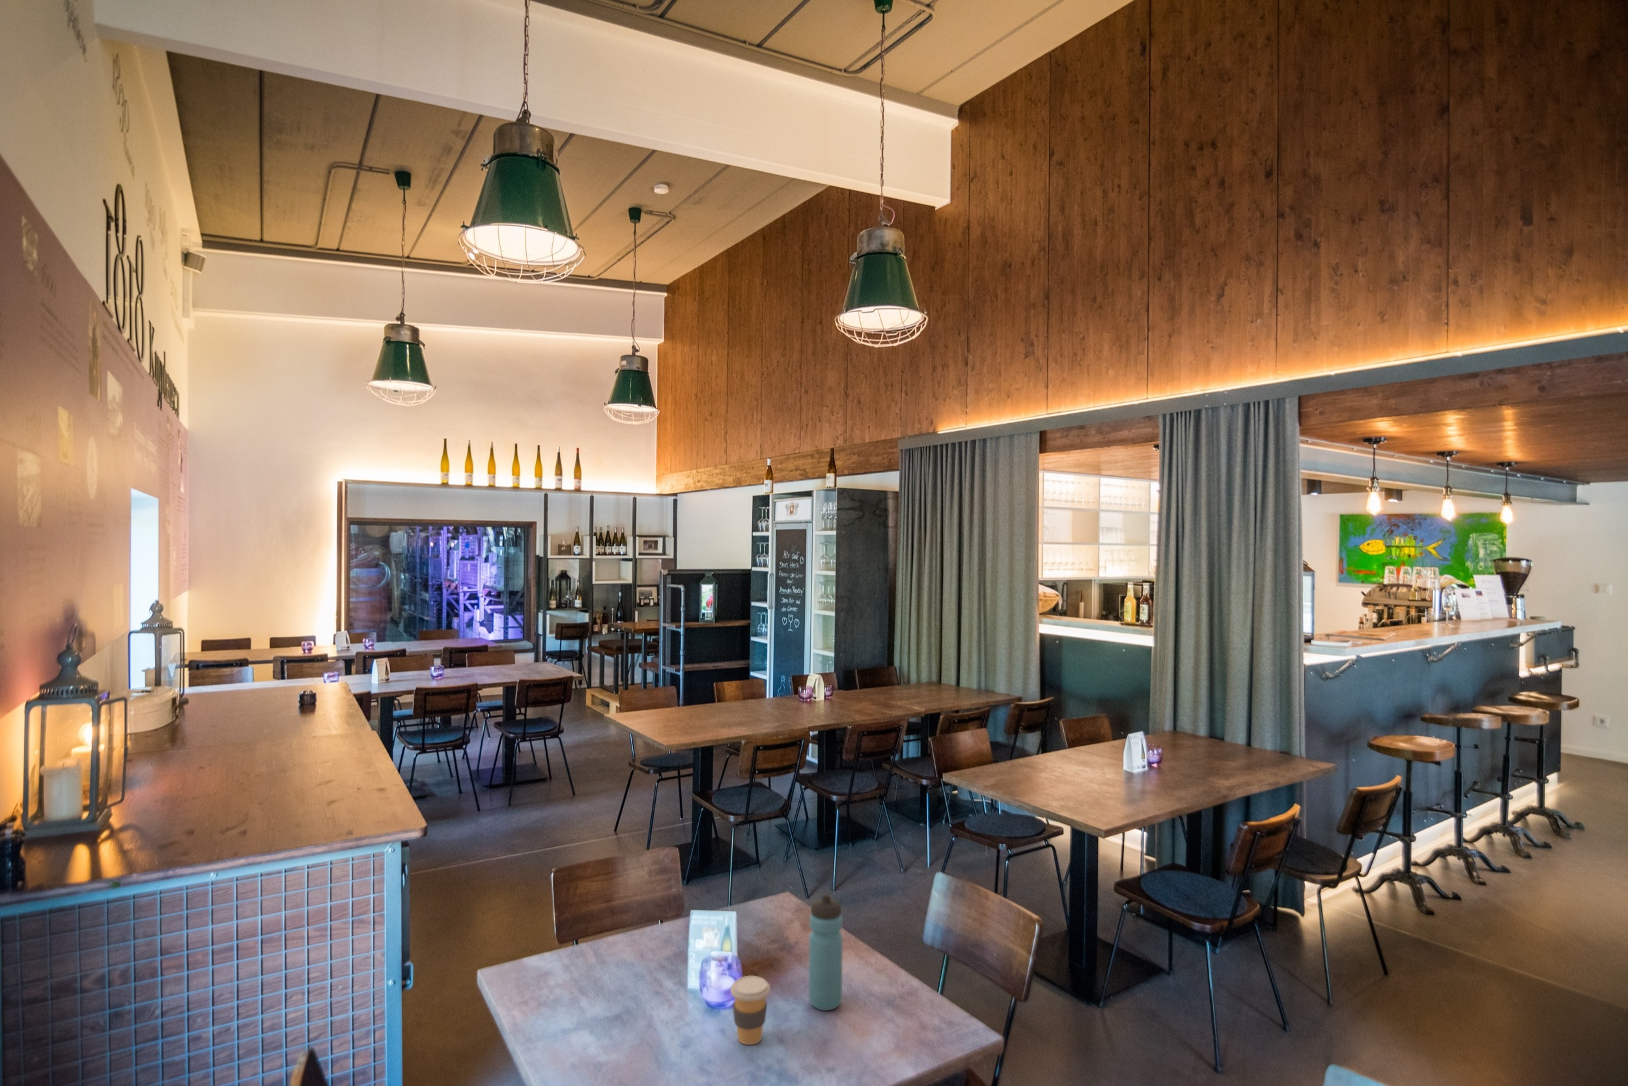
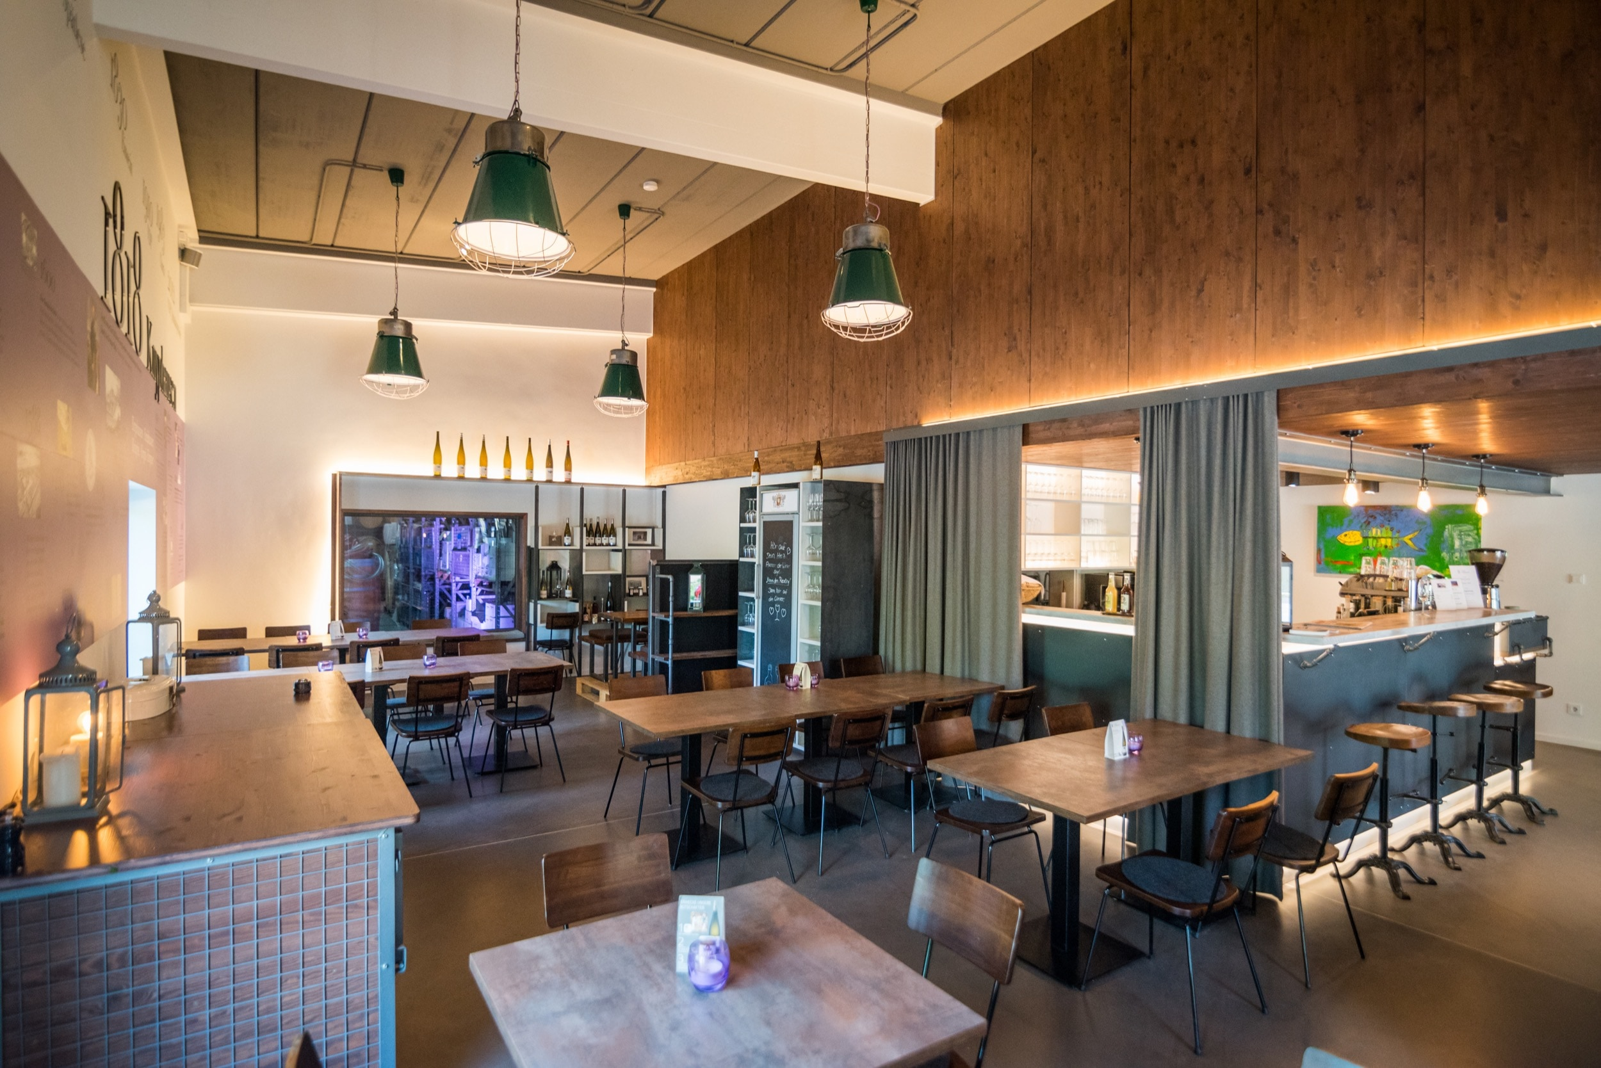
- water bottle [809,893,844,1011]
- coffee cup [730,976,771,1046]
